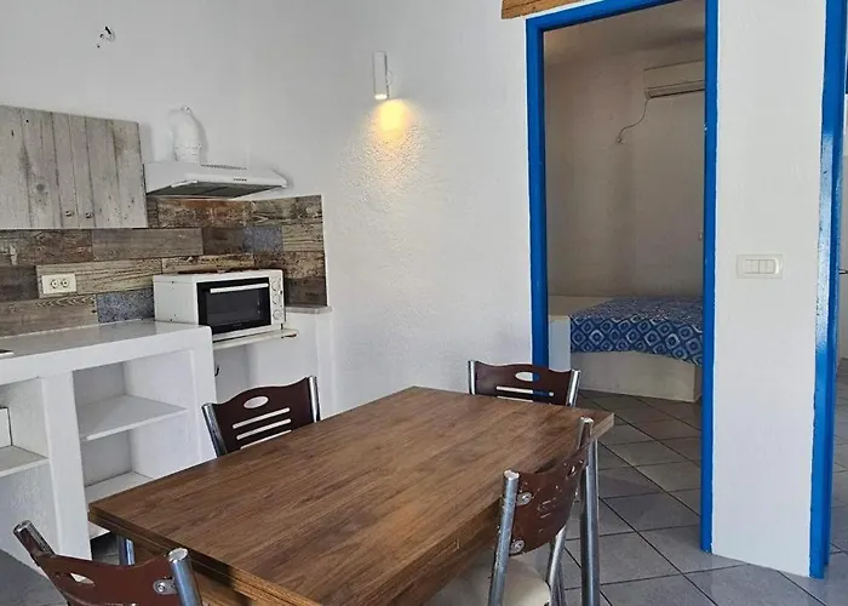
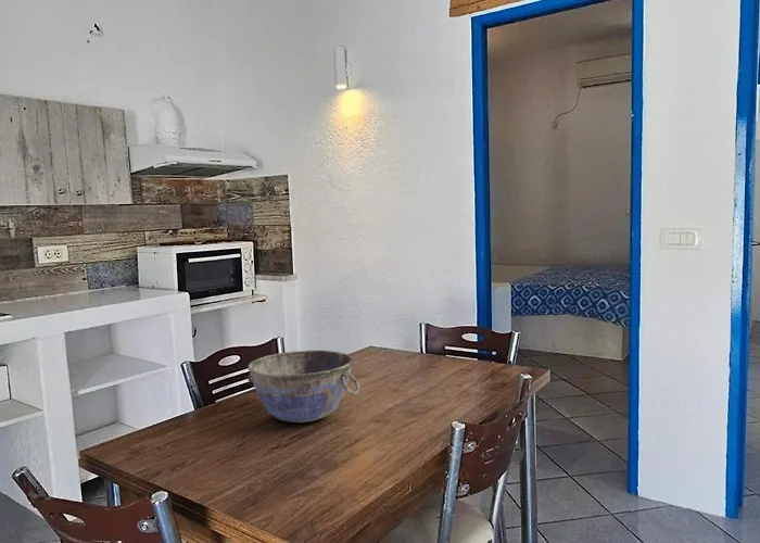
+ bowl [246,350,360,424]
